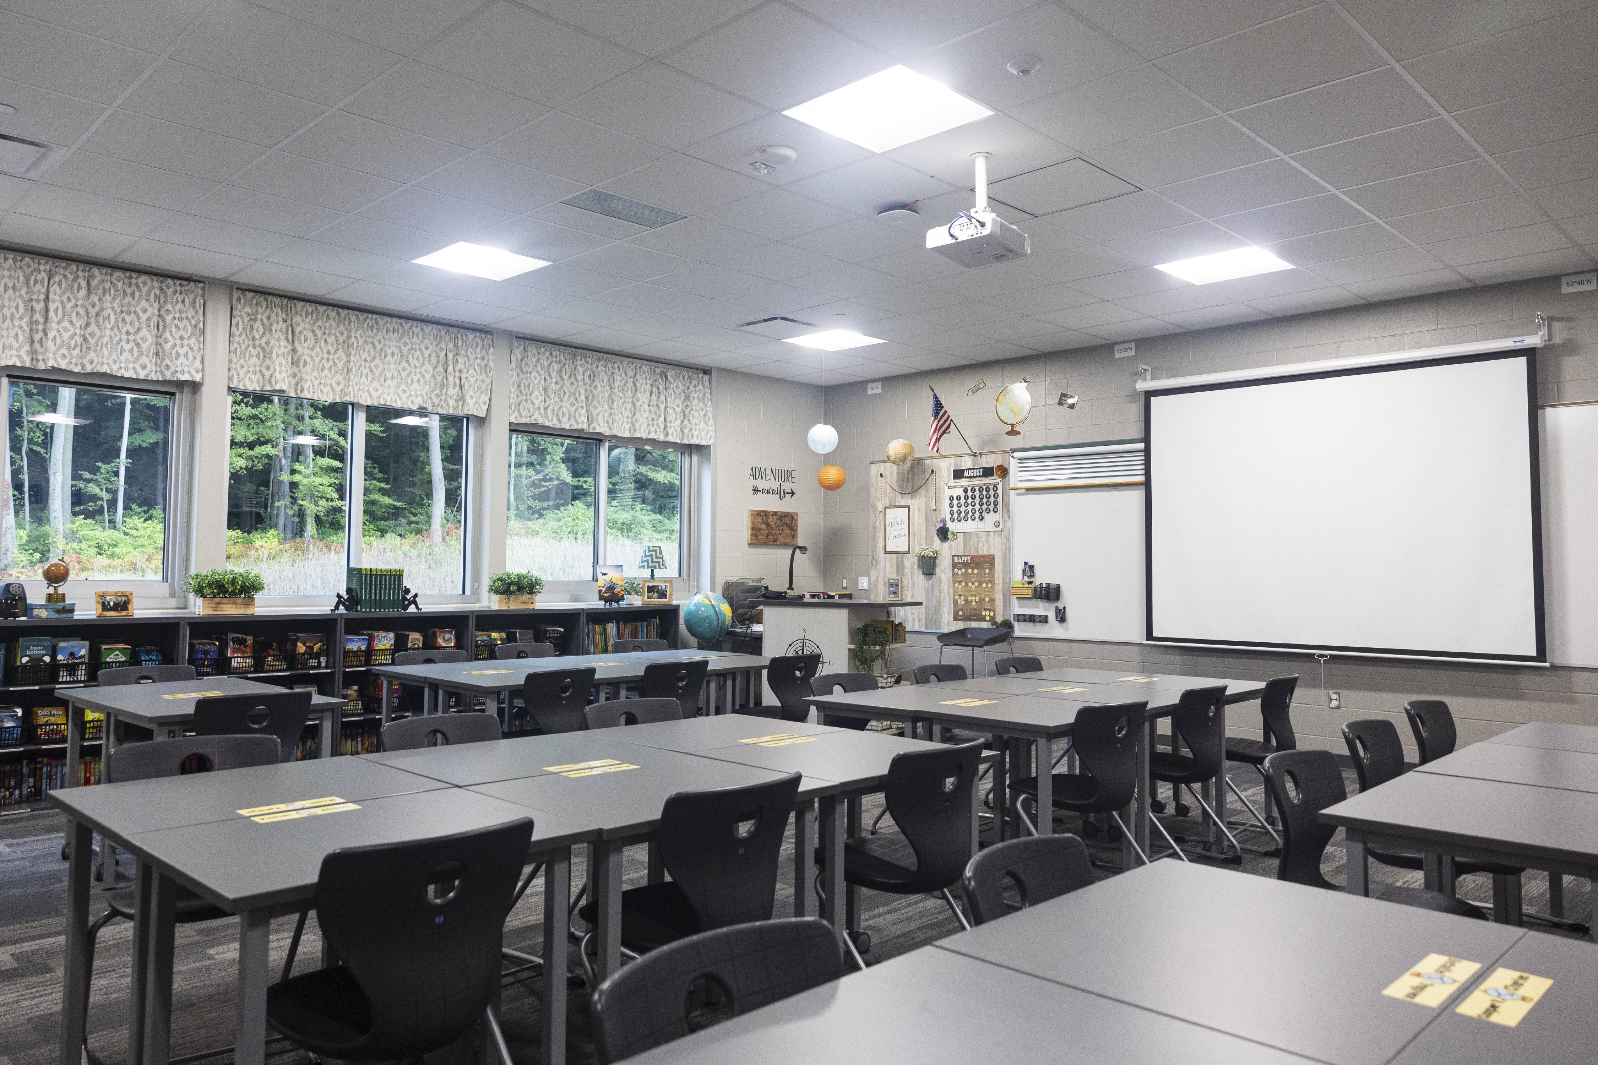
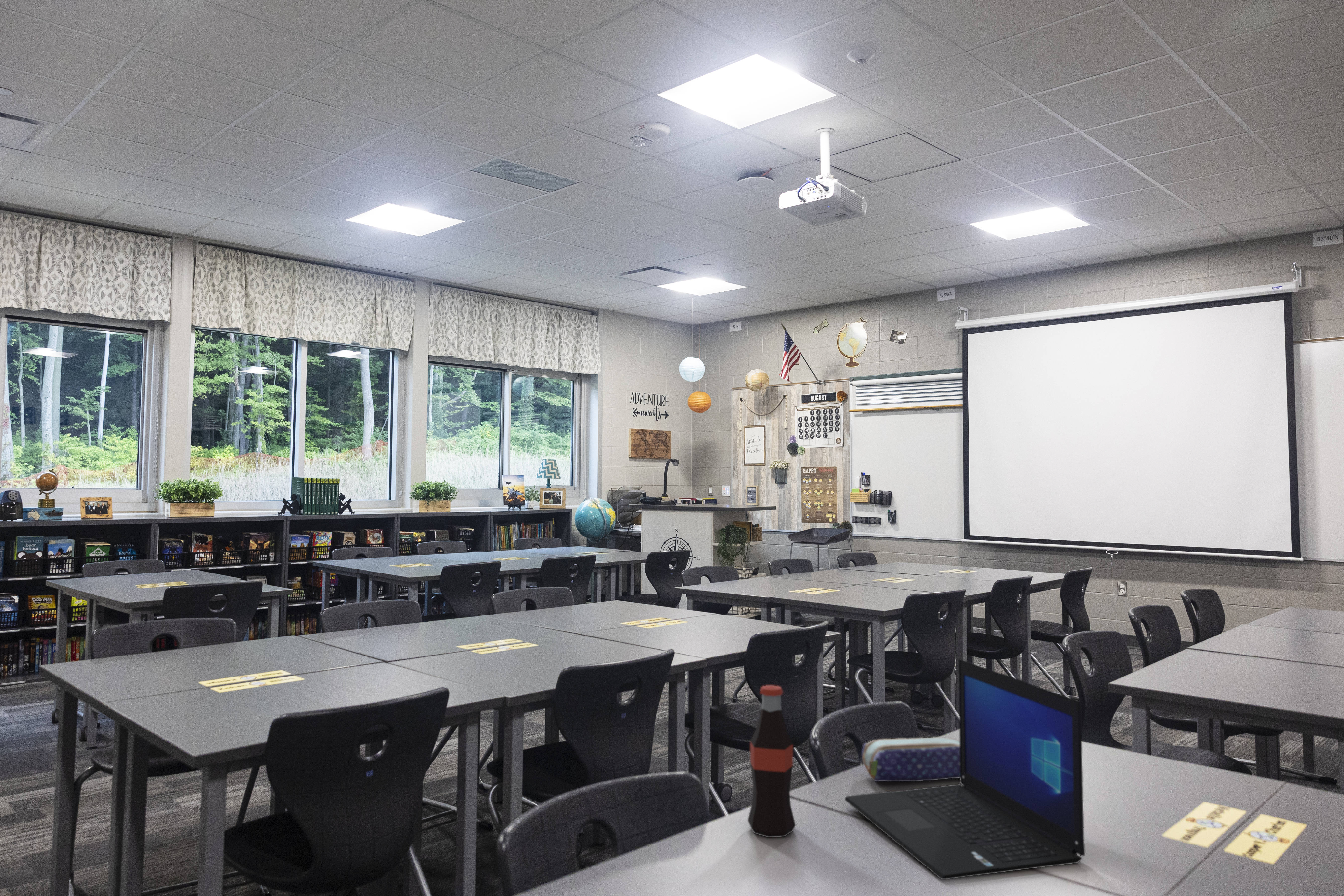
+ laptop [844,658,1086,880]
+ bottle [747,685,796,838]
+ pencil case [861,737,960,782]
